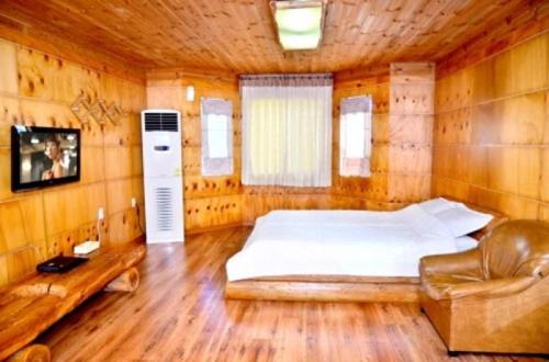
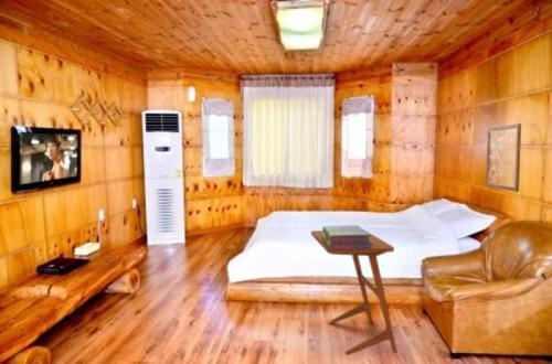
+ wall art [485,122,522,193]
+ side table [310,229,399,356]
+ stack of books [321,224,373,250]
